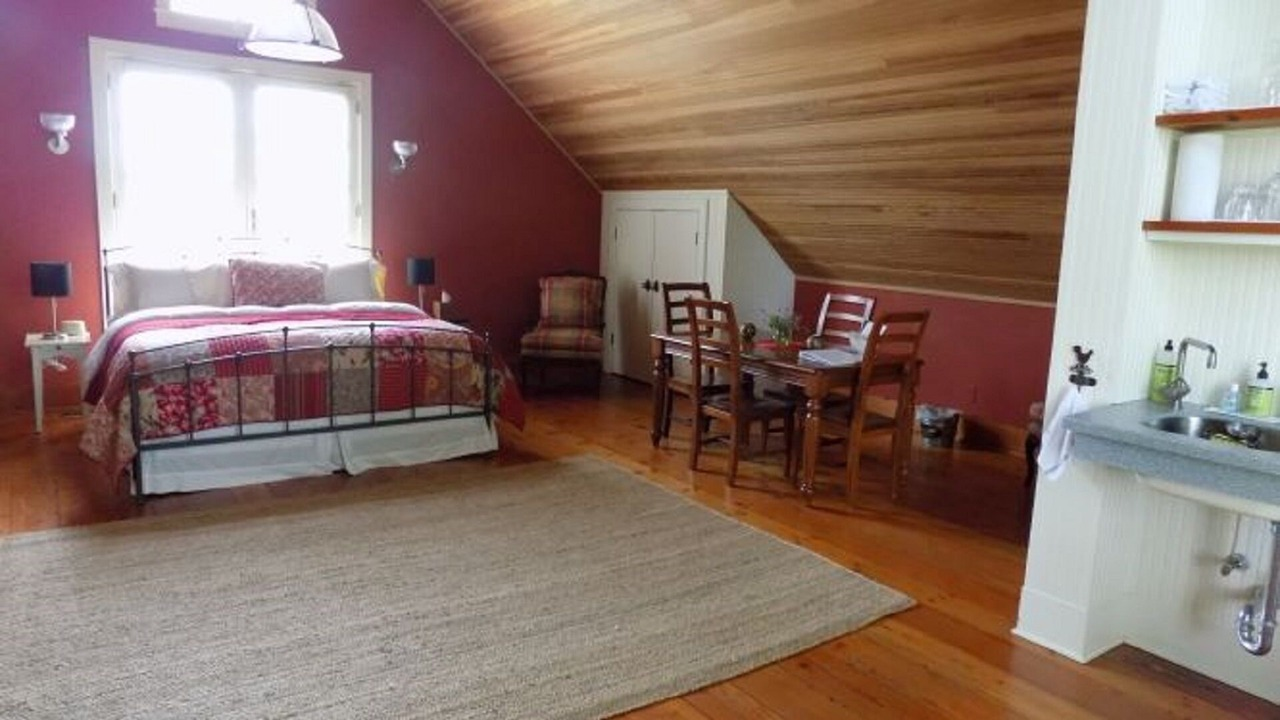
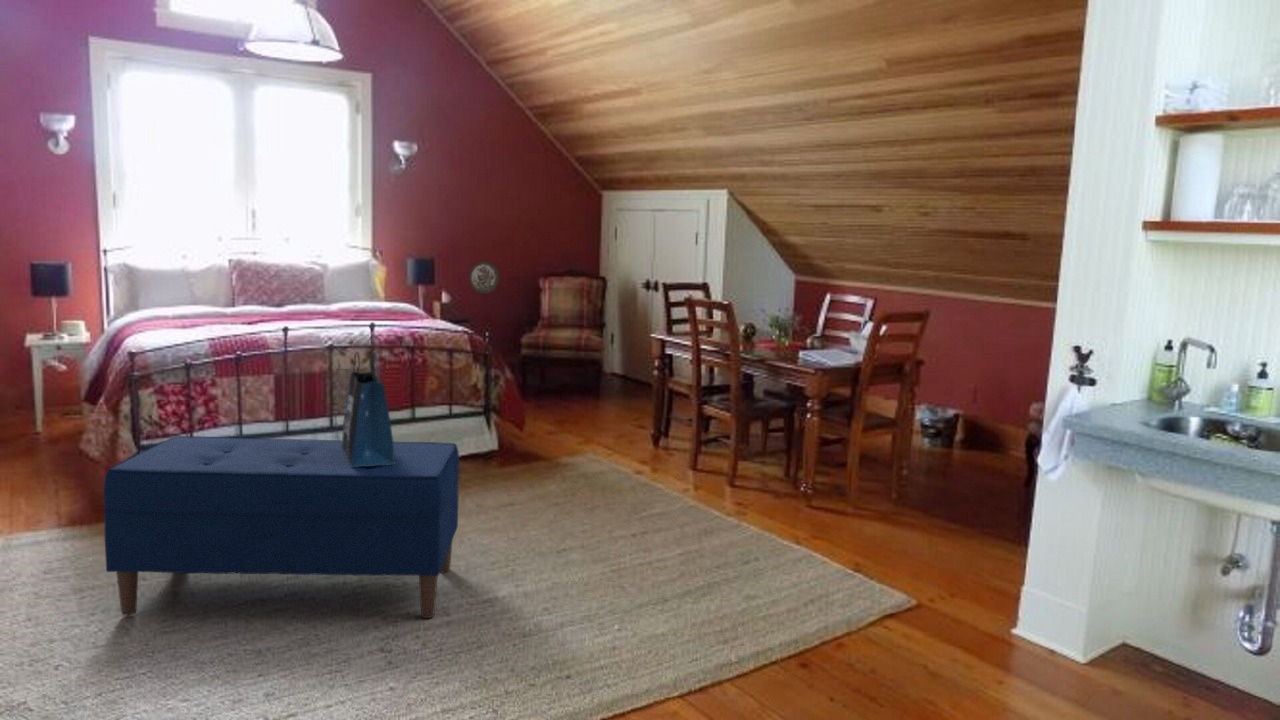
+ bench [102,435,460,619]
+ tote bag [341,350,395,467]
+ decorative plate [468,260,500,295]
